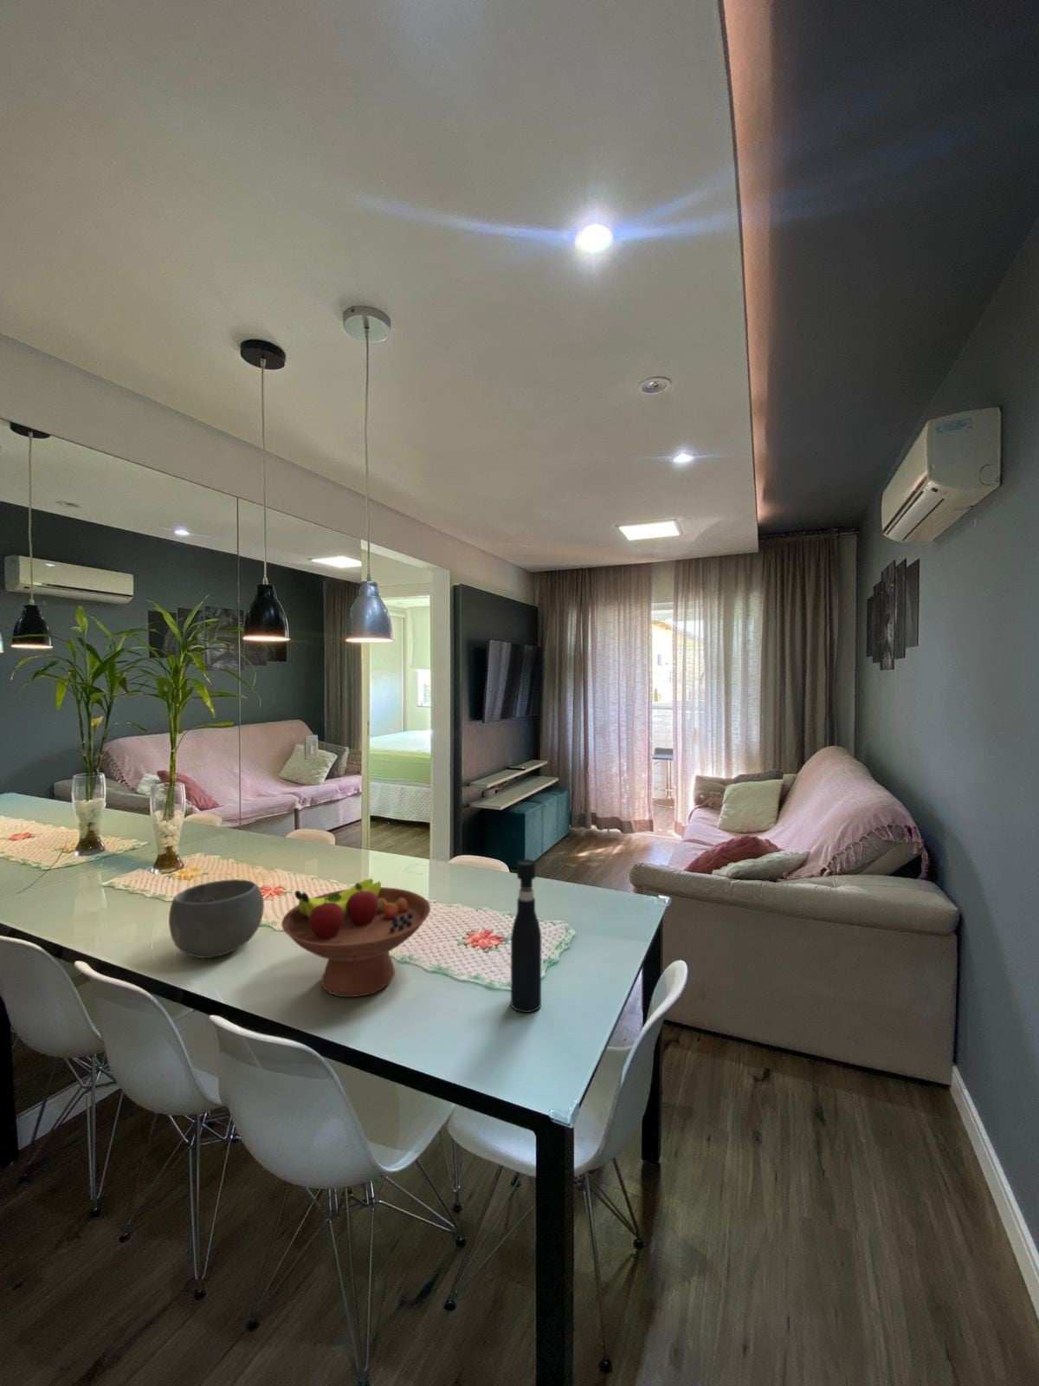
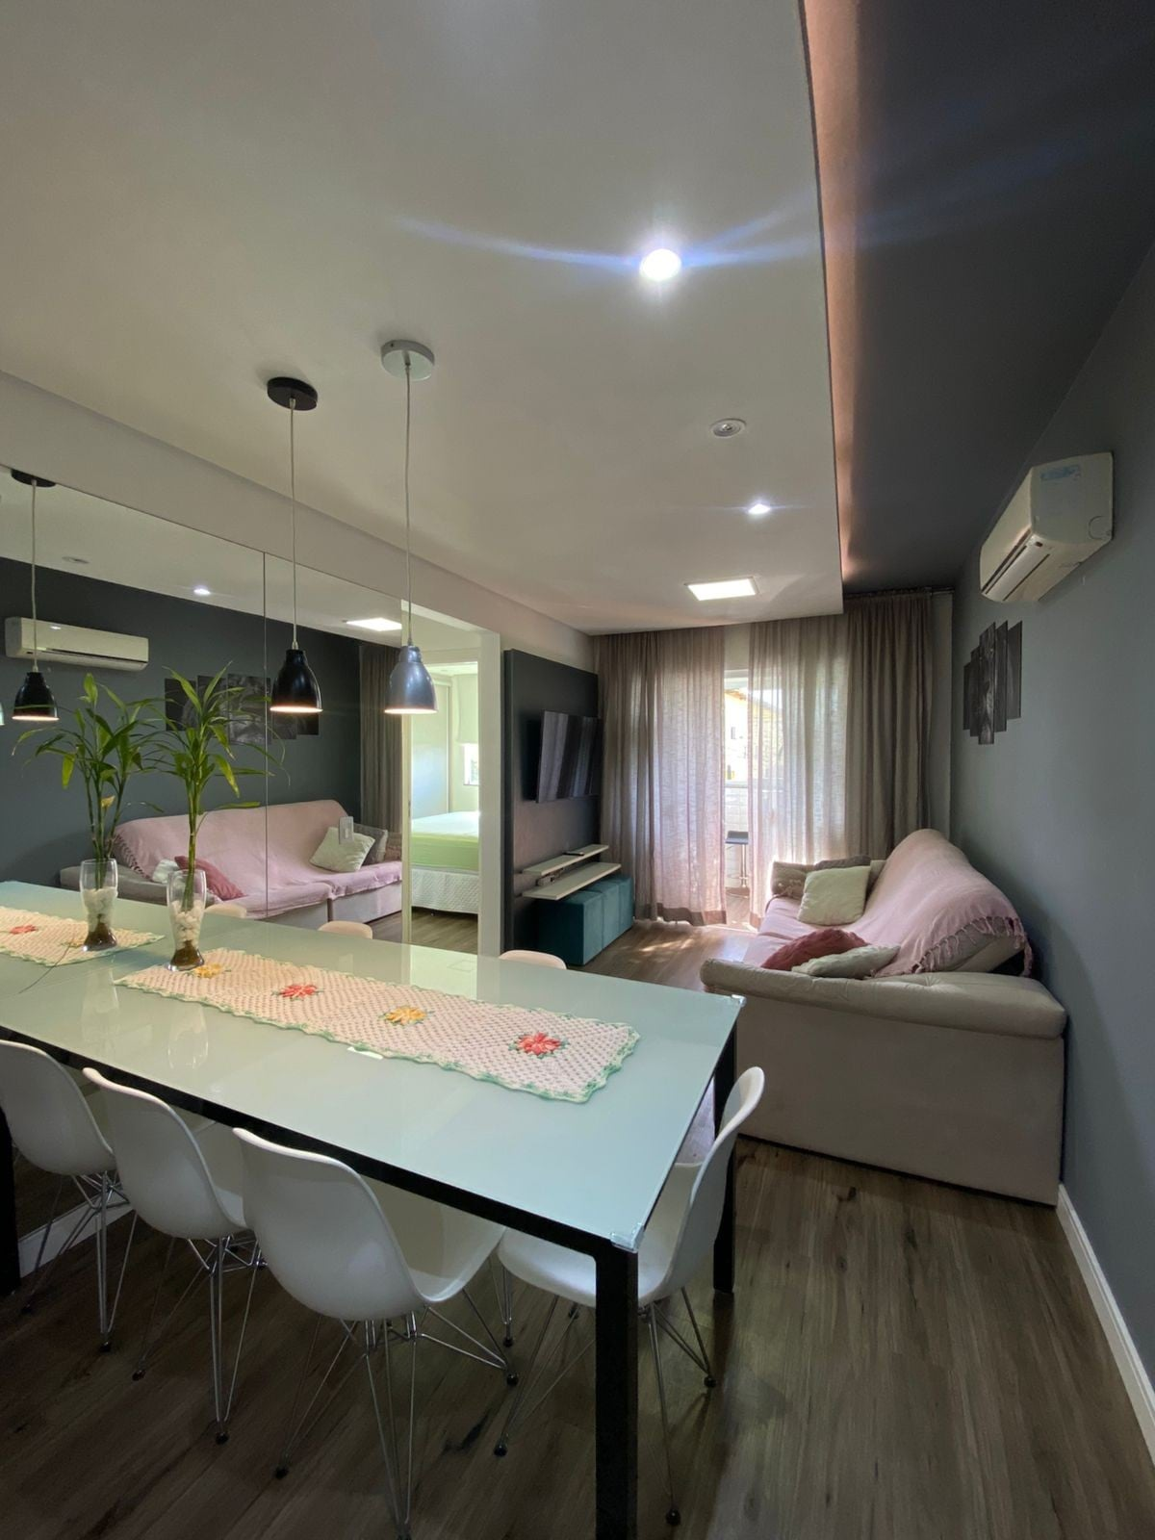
- fruit bowl [280,877,431,999]
- bowl [168,879,265,959]
- pepper grinder [510,859,542,1014]
